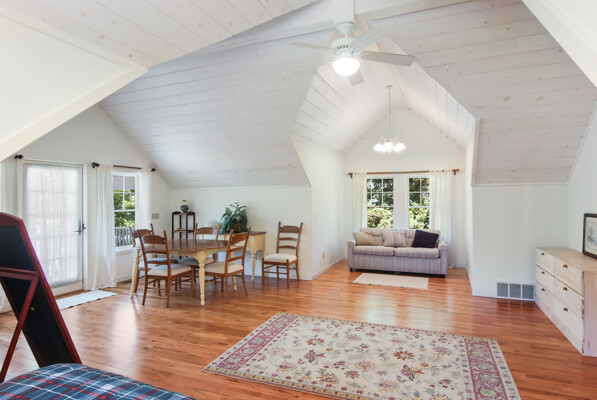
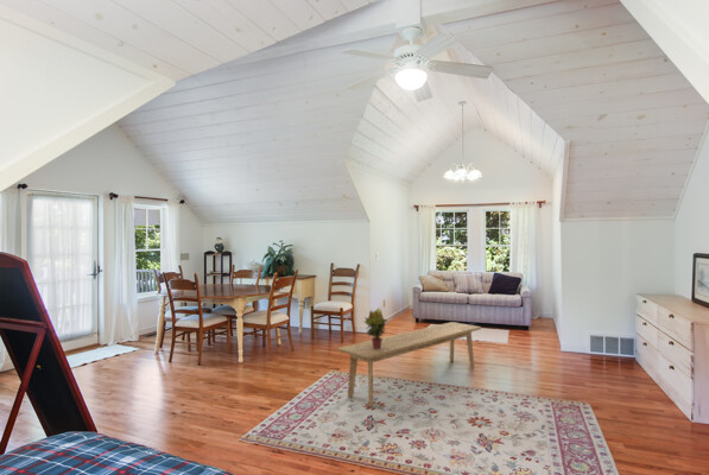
+ potted plant [362,308,390,349]
+ bench [336,321,482,407]
